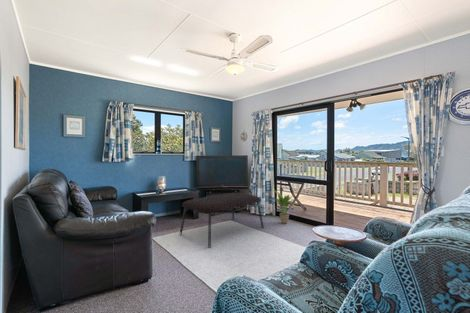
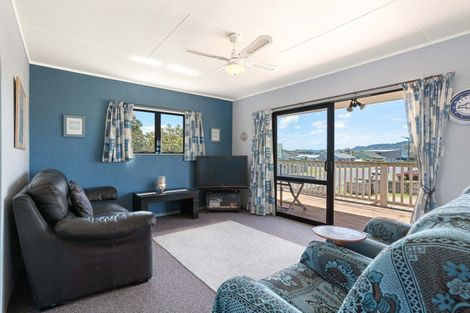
- coffee table [179,192,265,249]
- potted plant [271,188,299,225]
